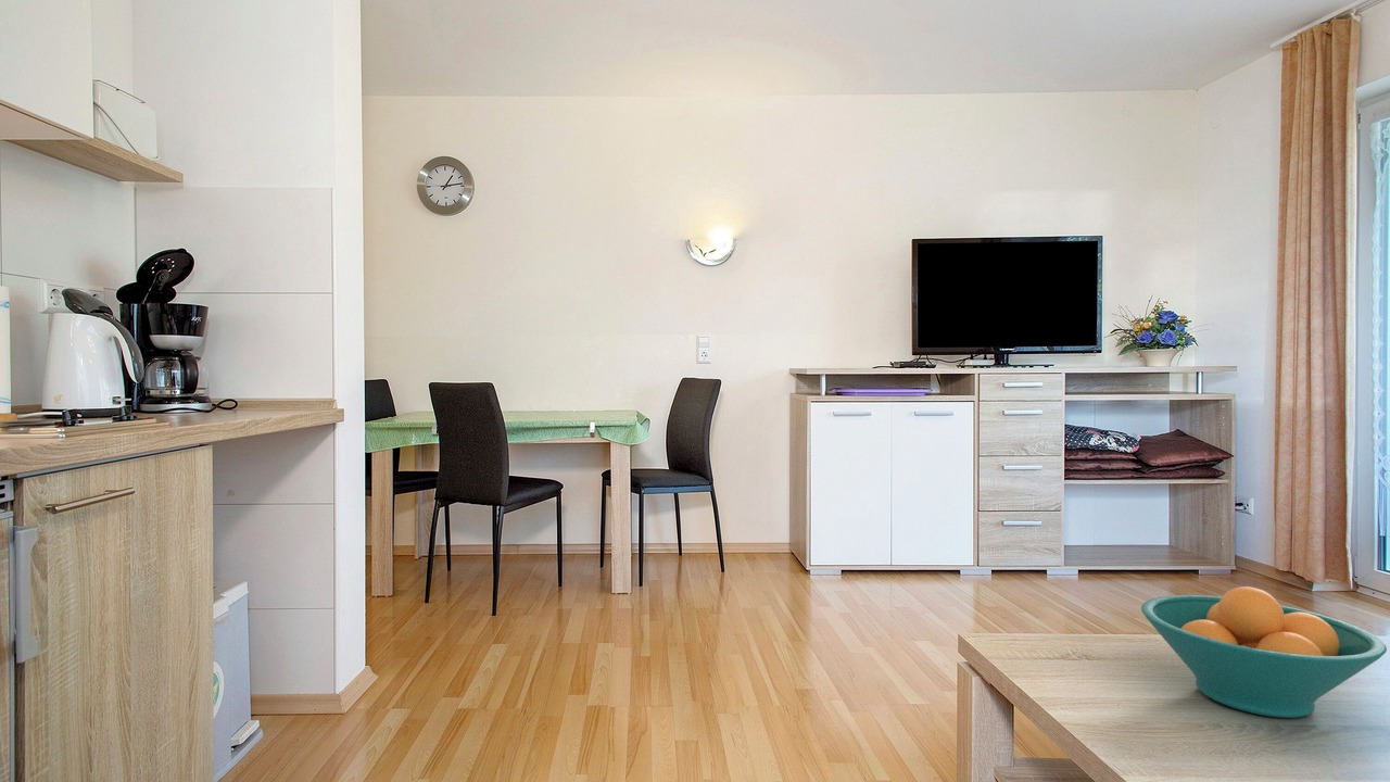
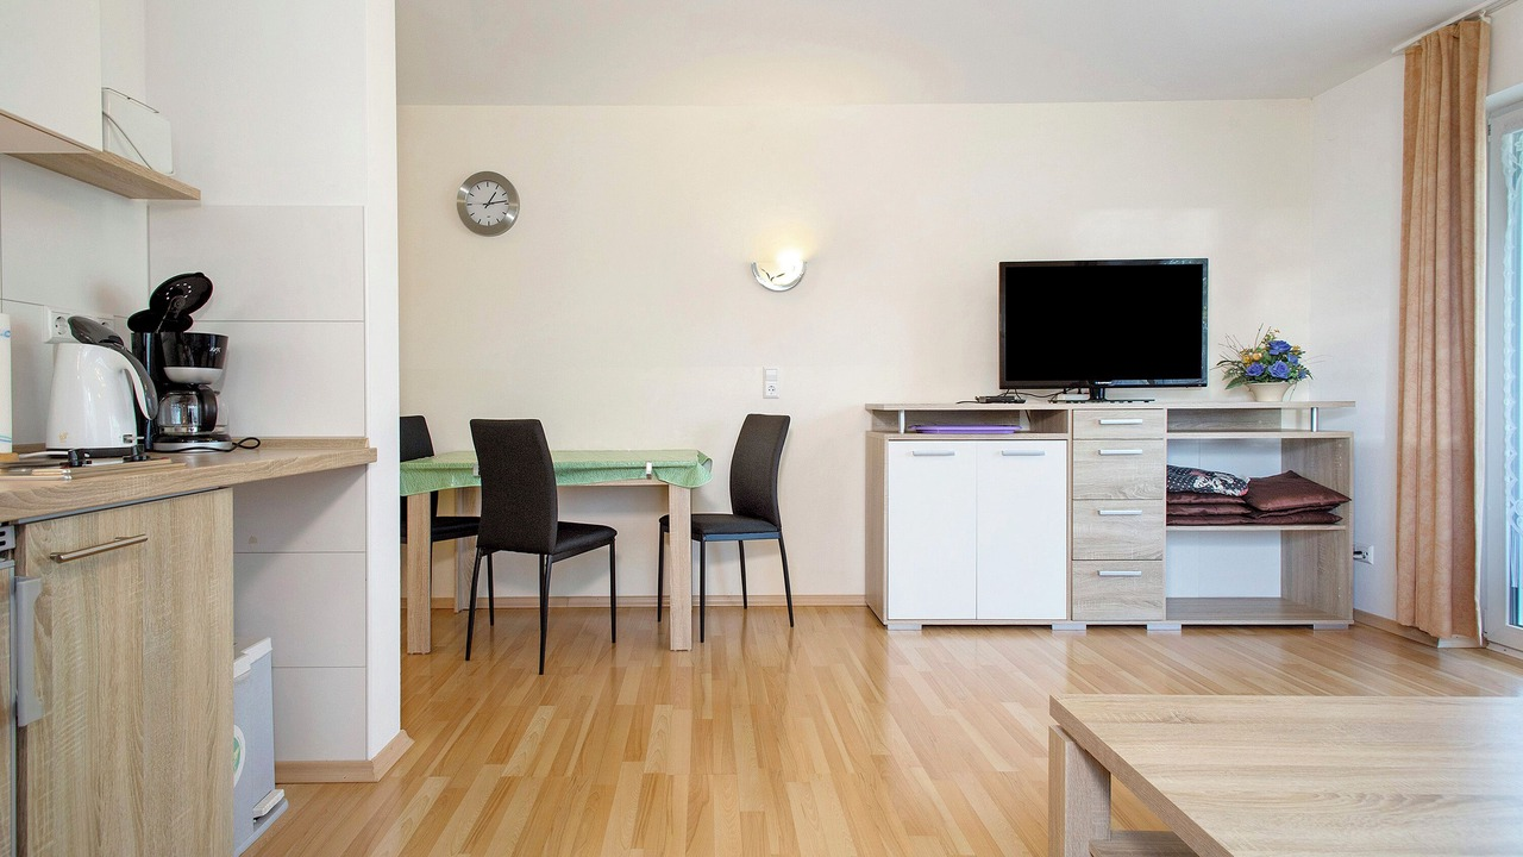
- fruit bowl [1140,585,1388,719]
